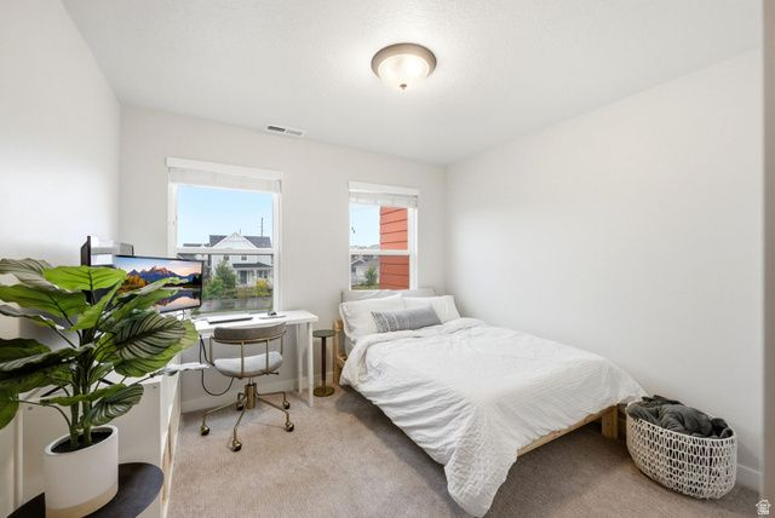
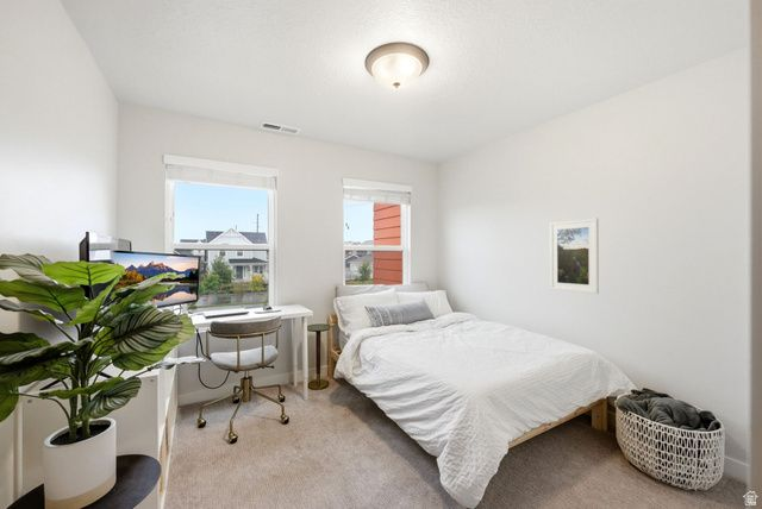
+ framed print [549,216,600,295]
